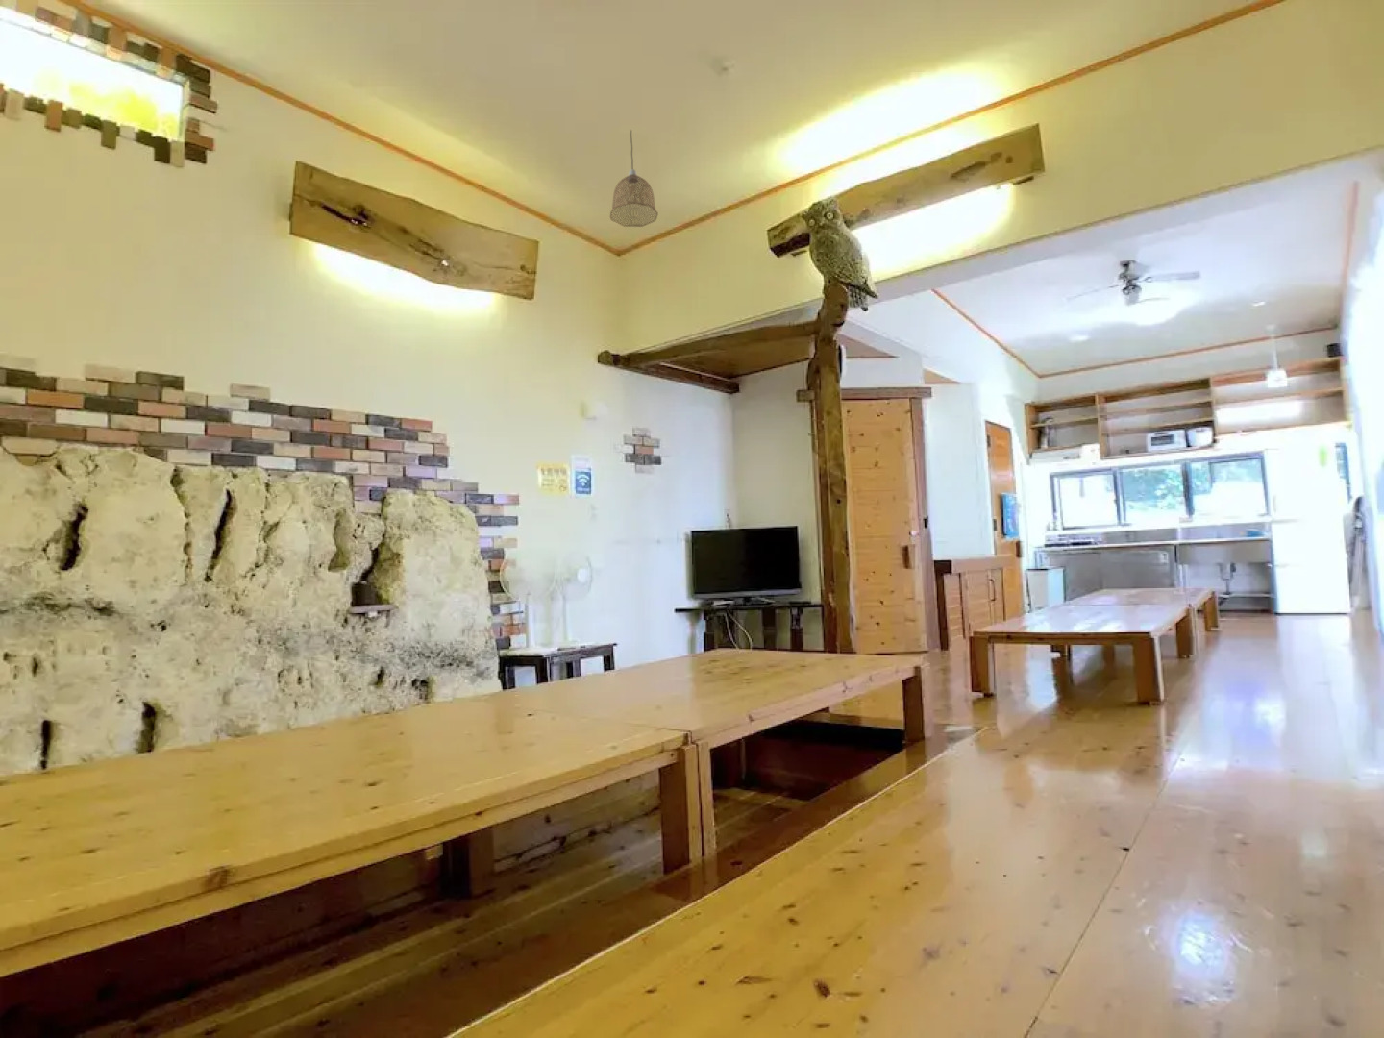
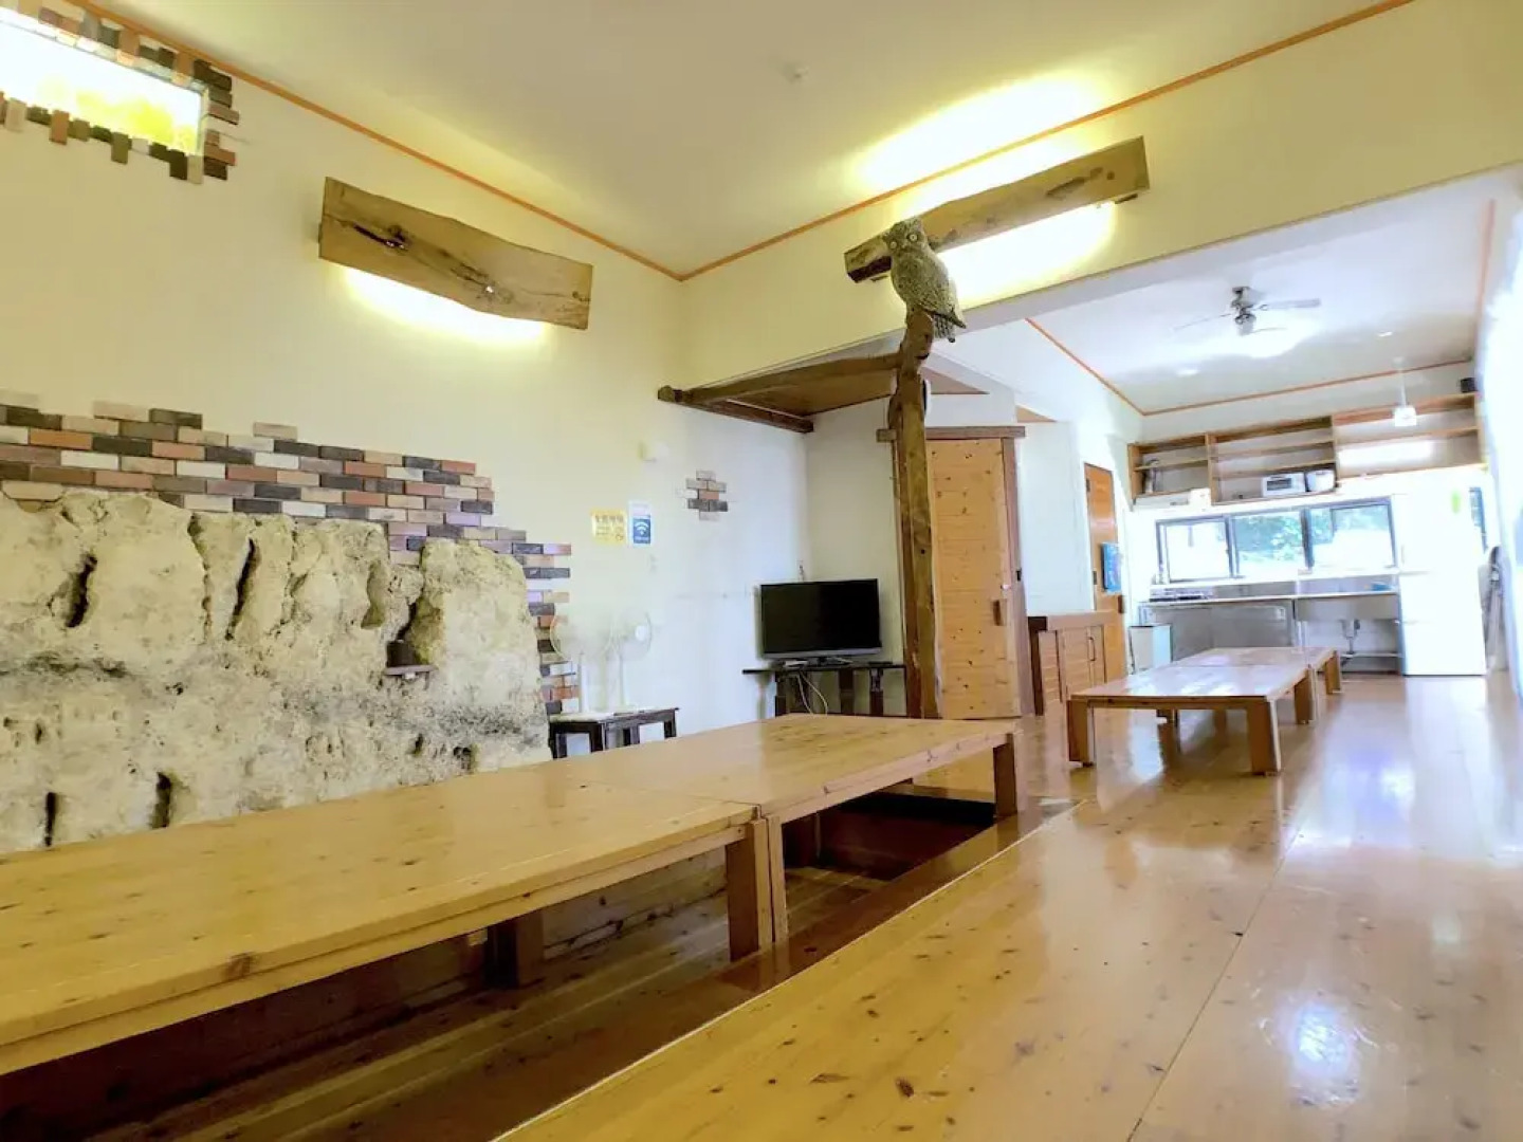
- pendant lamp [609,129,659,228]
